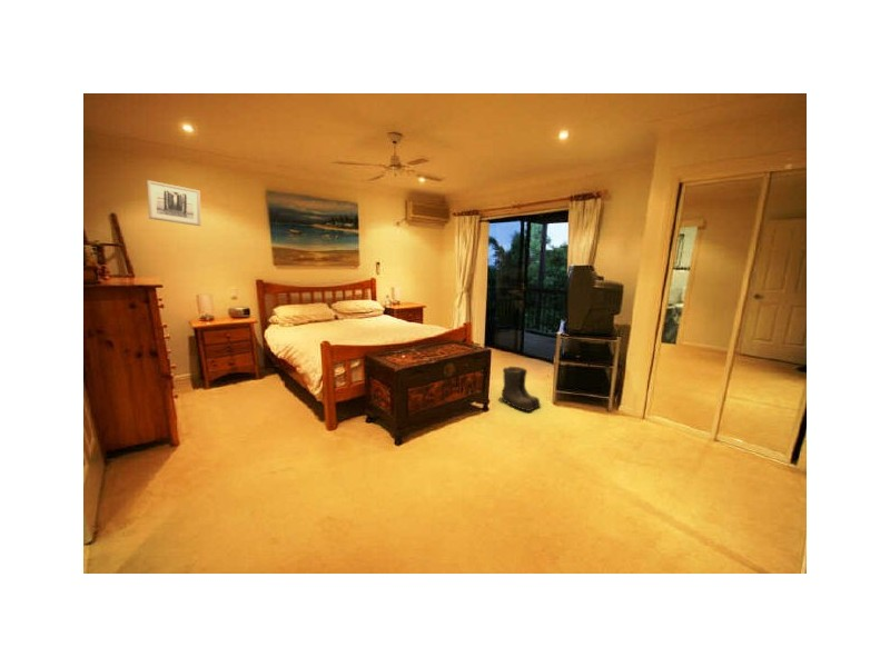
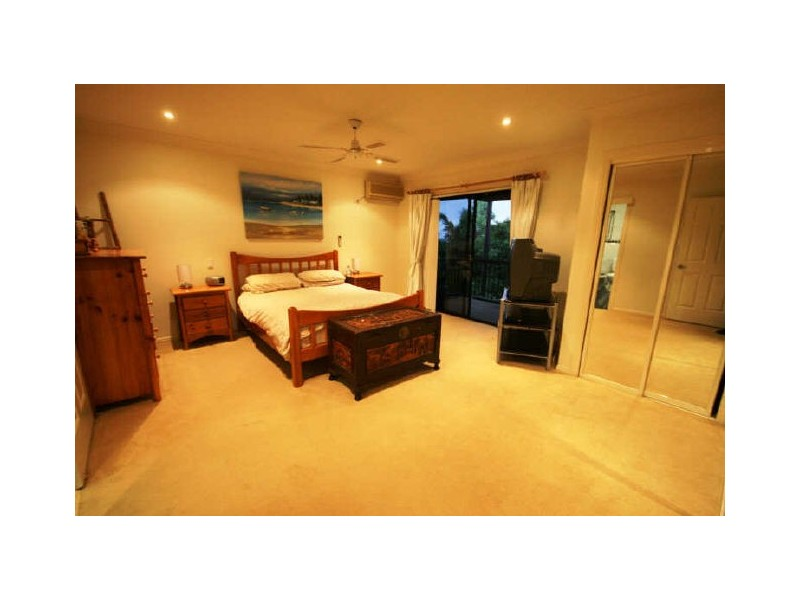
- boots [501,366,542,412]
- wall art [146,179,202,227]
